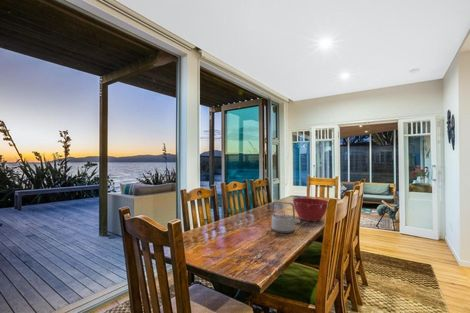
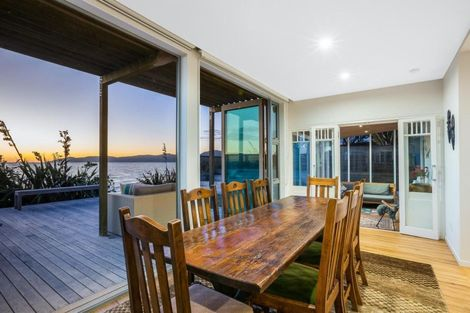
- teapot [271,200,301,234]
- mixing bowl [292,197,329,222]
